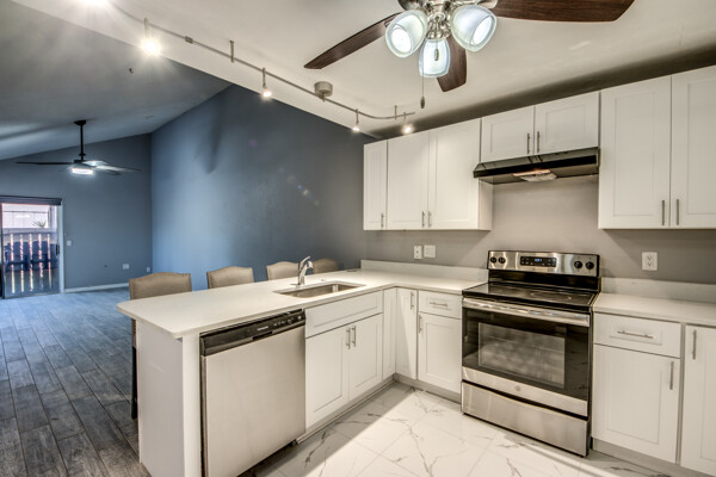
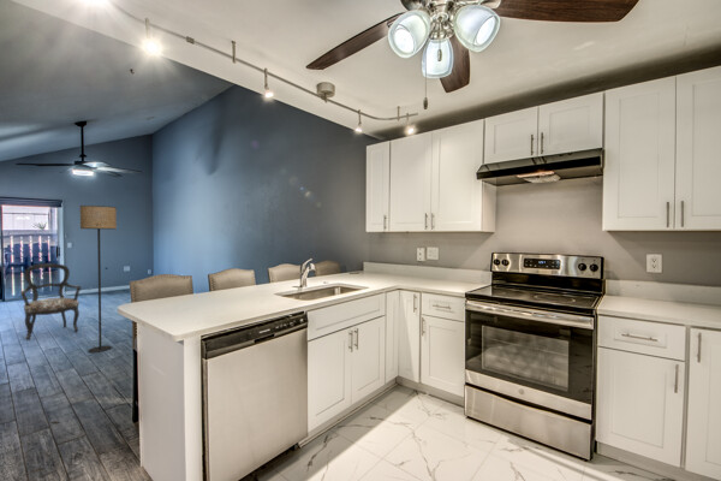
+ floor lamp [79,204,118,354]
+ armchair [19,262,82,342]
